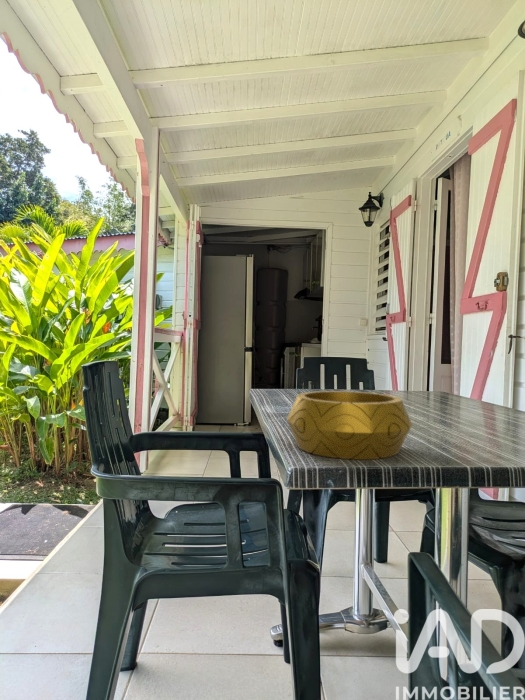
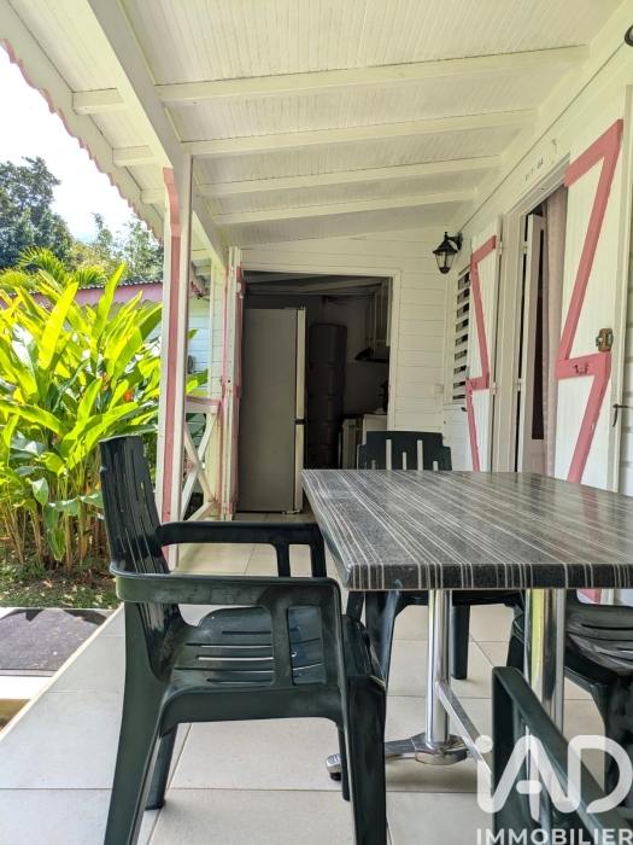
- decorative bowl [286,390,413,460]
